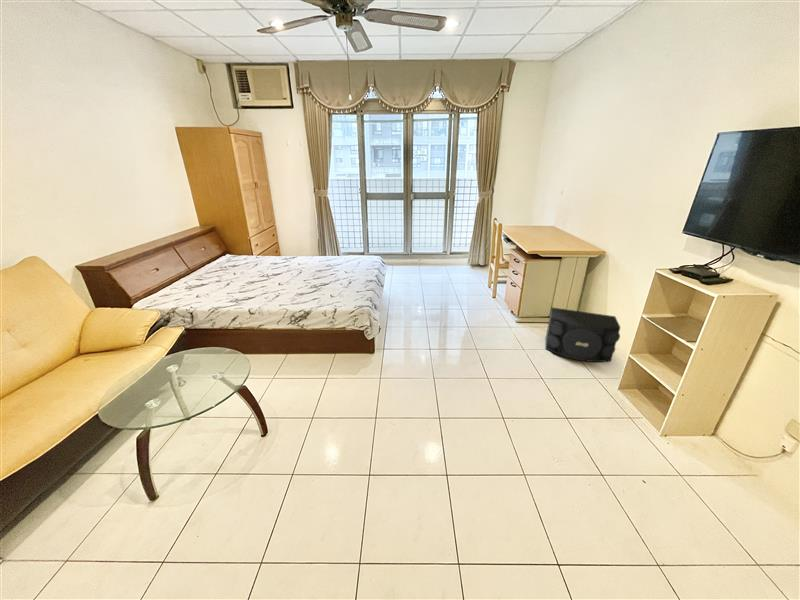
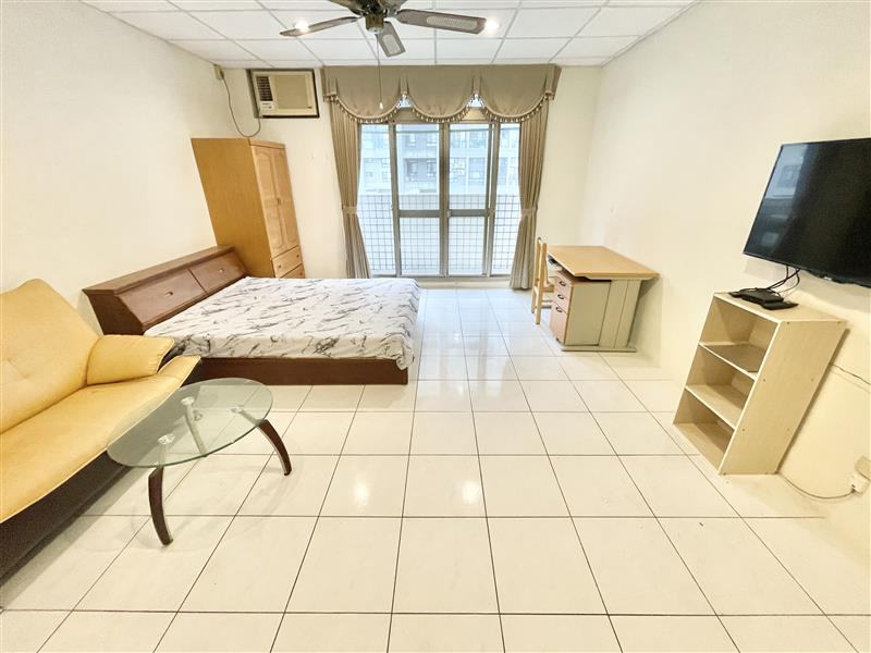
- speaker [544,306,621,363]
